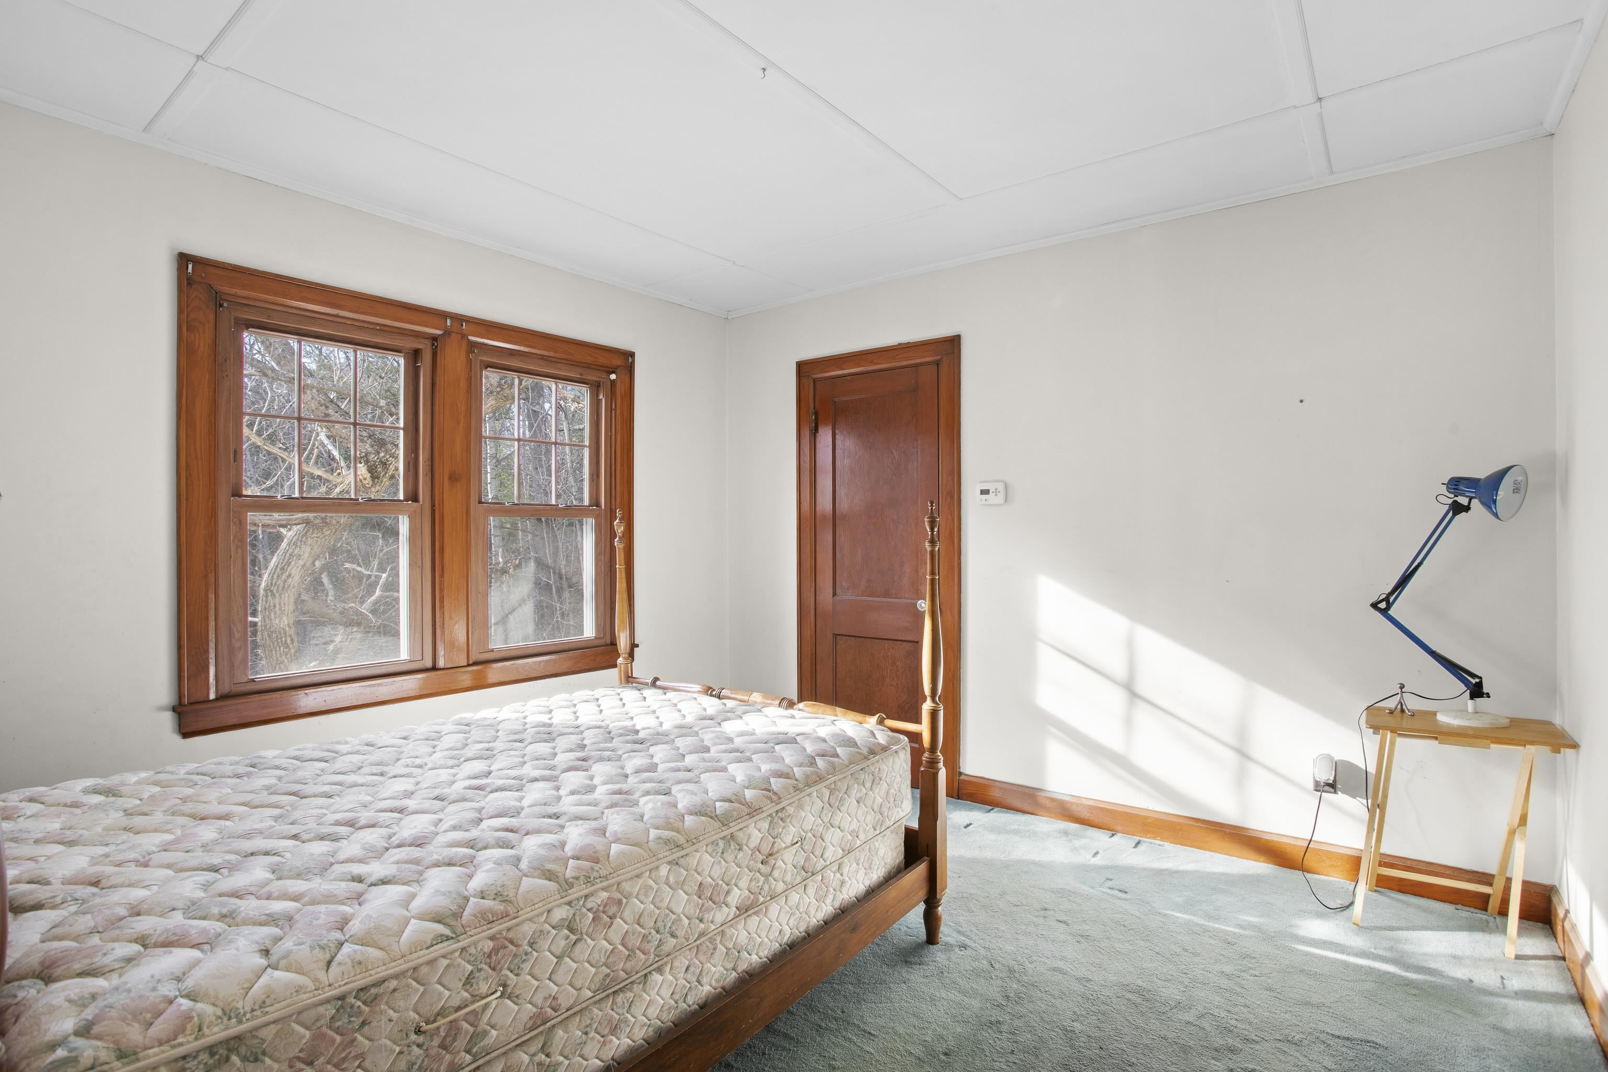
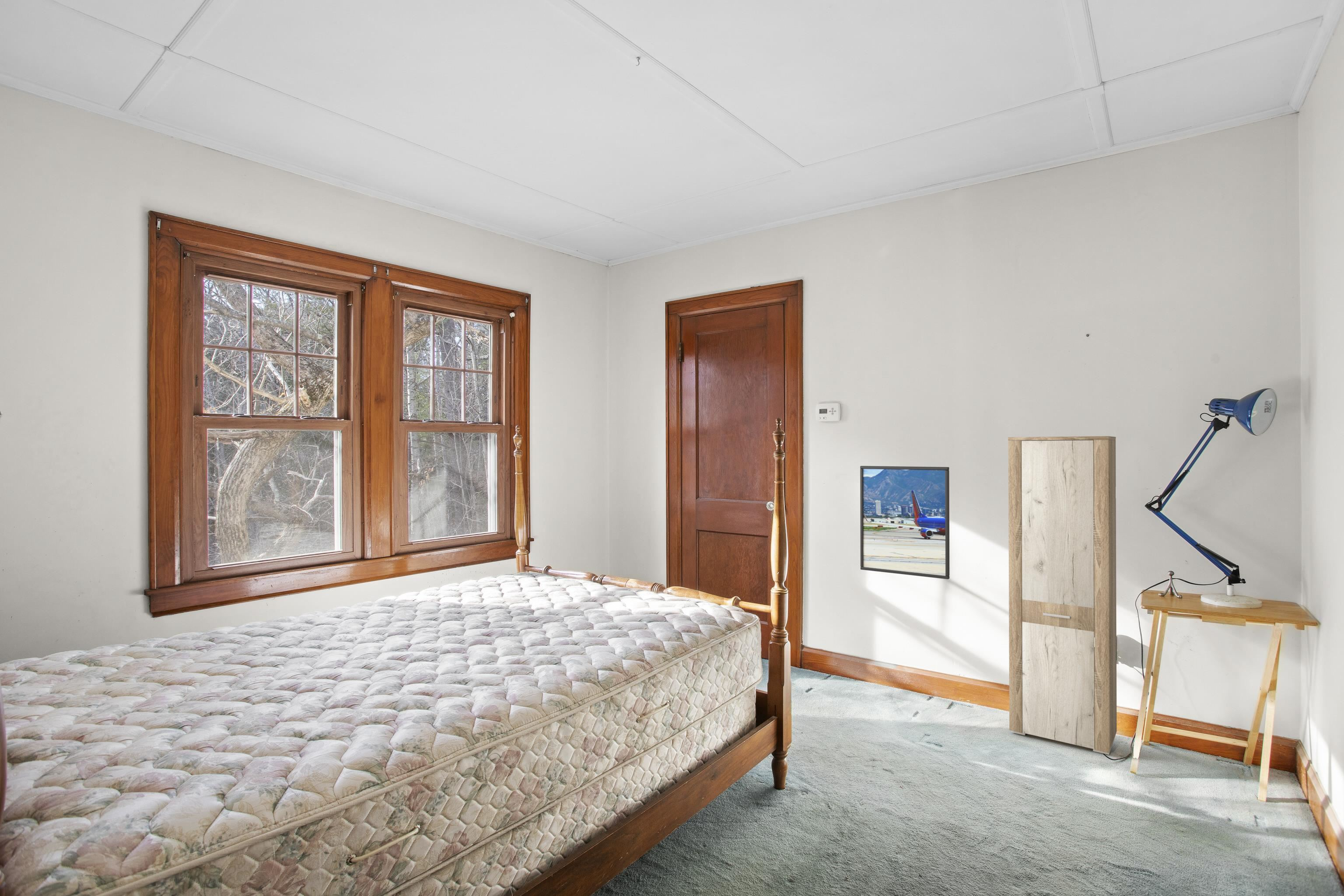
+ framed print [860,465,950,580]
+ cabinet [1008,436,1117,755]
